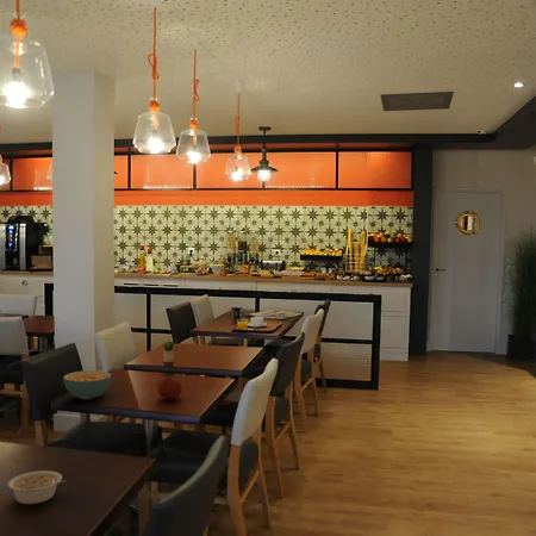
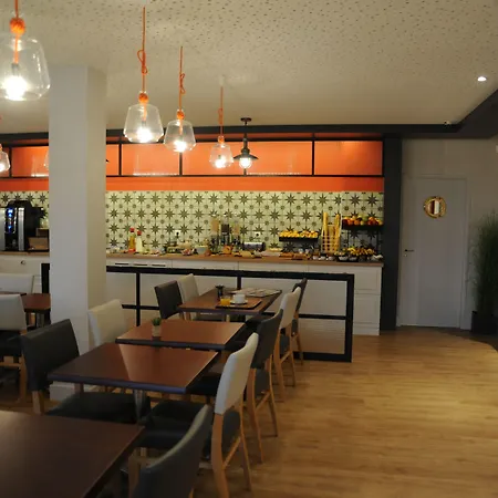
- legume [7,469,67,505]
- ceiling vent [379,91,455,112]
- fruit [156,375,183,401]
- cereal bowl [62,369,113,401]
